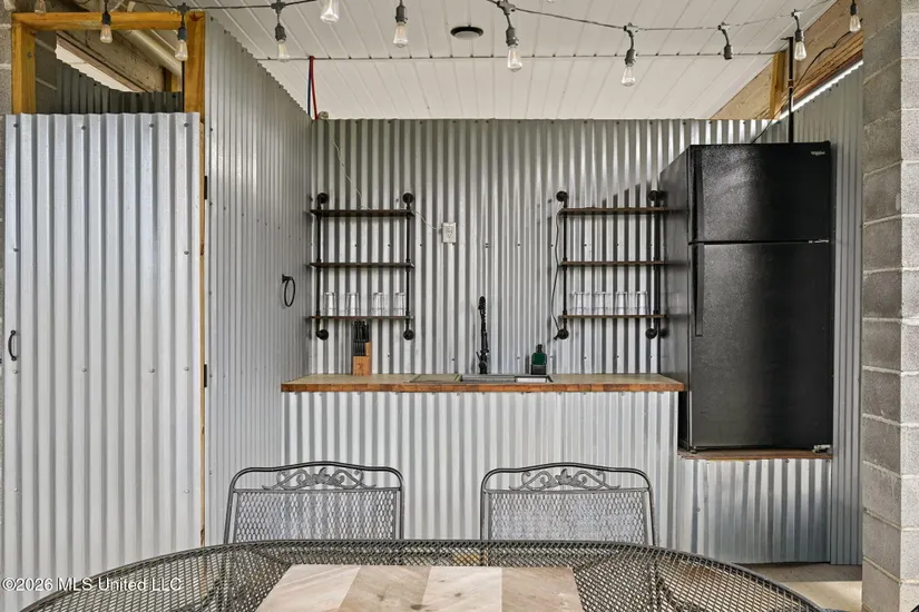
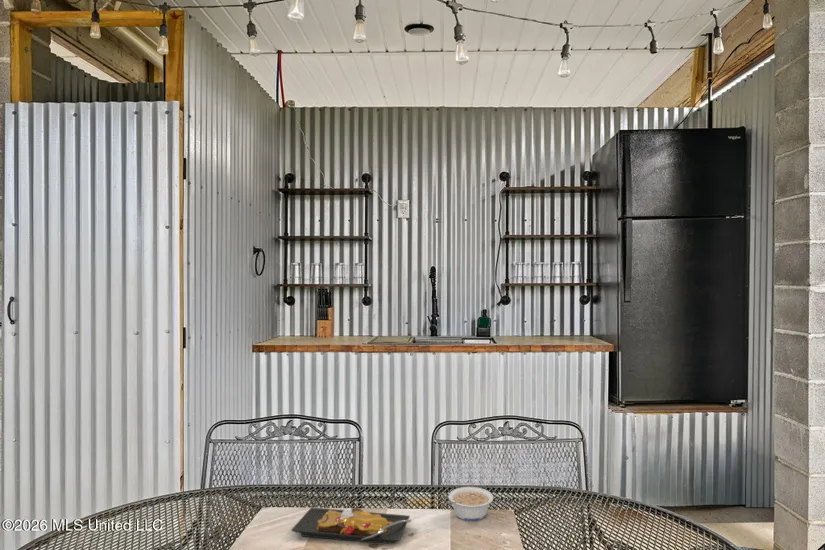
+ legume [446,486,494,522]
+ plate [291,506,412,545]
